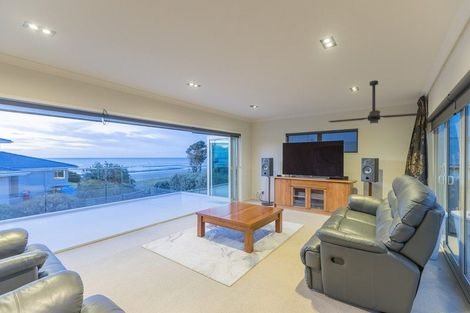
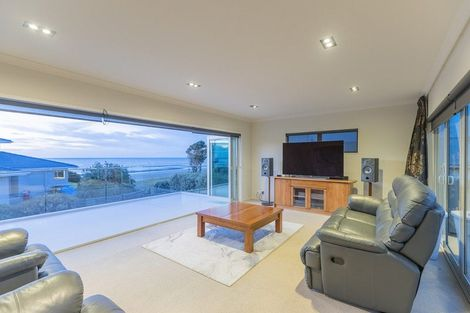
- ceiling fan [327,79,429,125]
